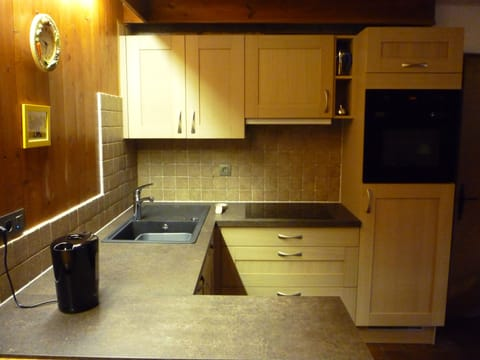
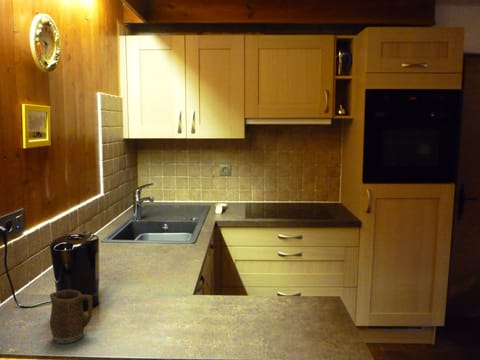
+ mug [49,289,93,345]
